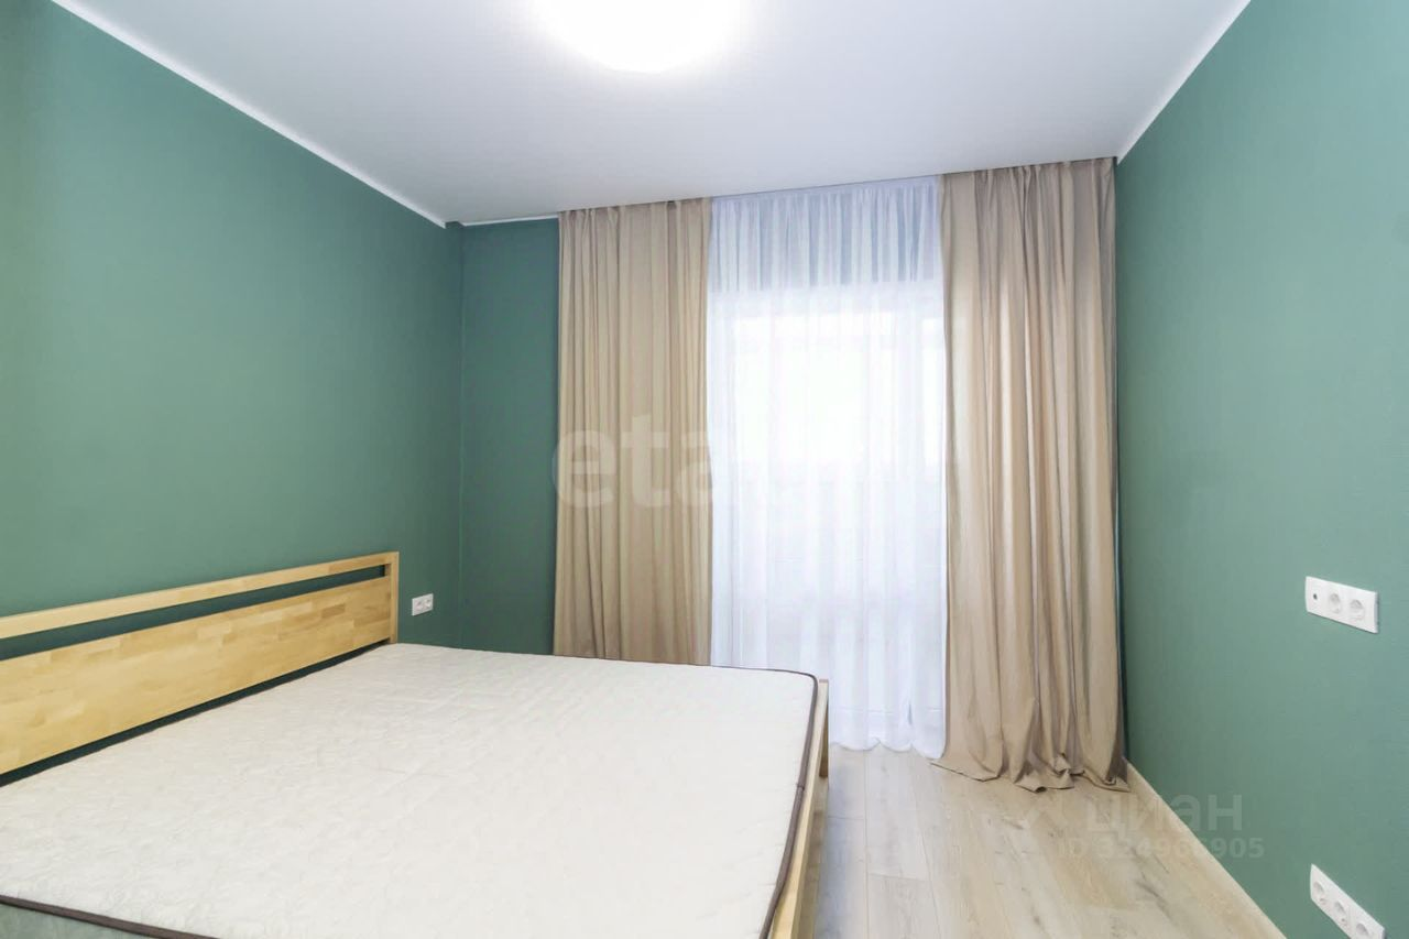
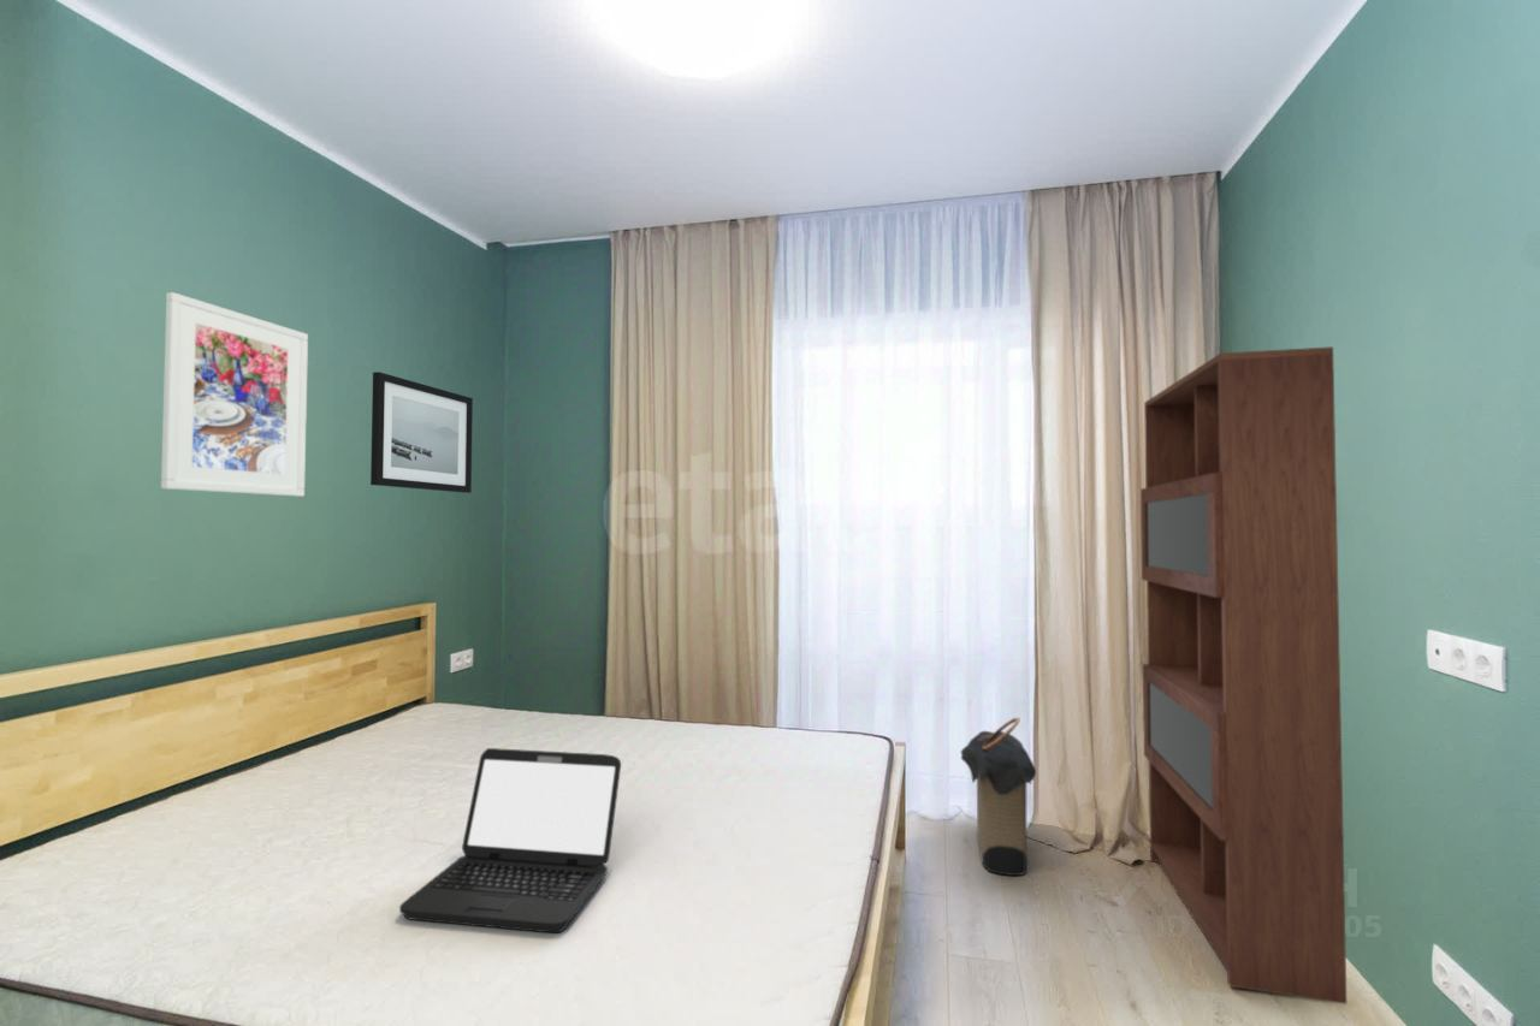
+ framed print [160,291,309,498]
+ laundry hamper [960,717,1037,877]
+ wall art [369,370,474,494]
+ laptop [398,747,622,933]
+ bookcase [1139,345,1348,1006]
